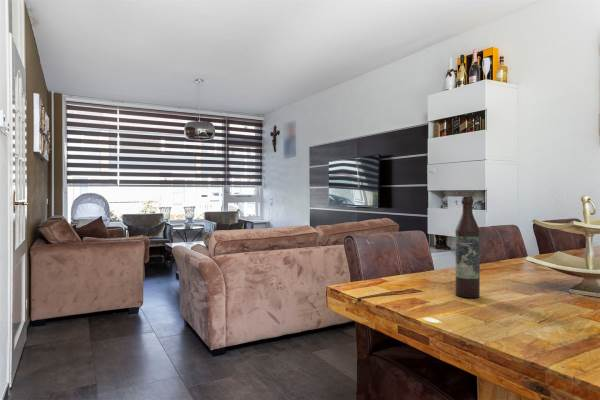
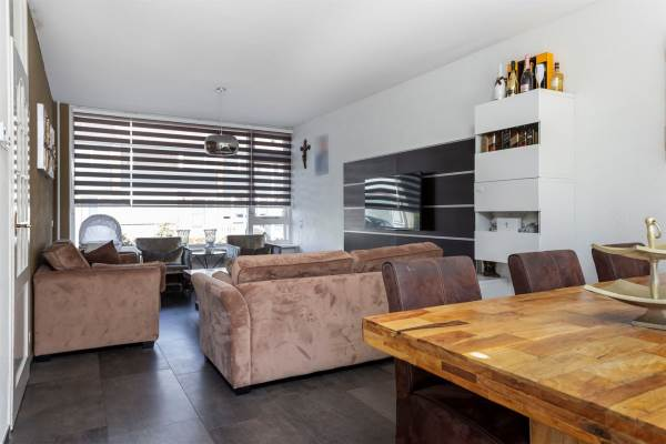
- wine bottle [455,195,481,299]
